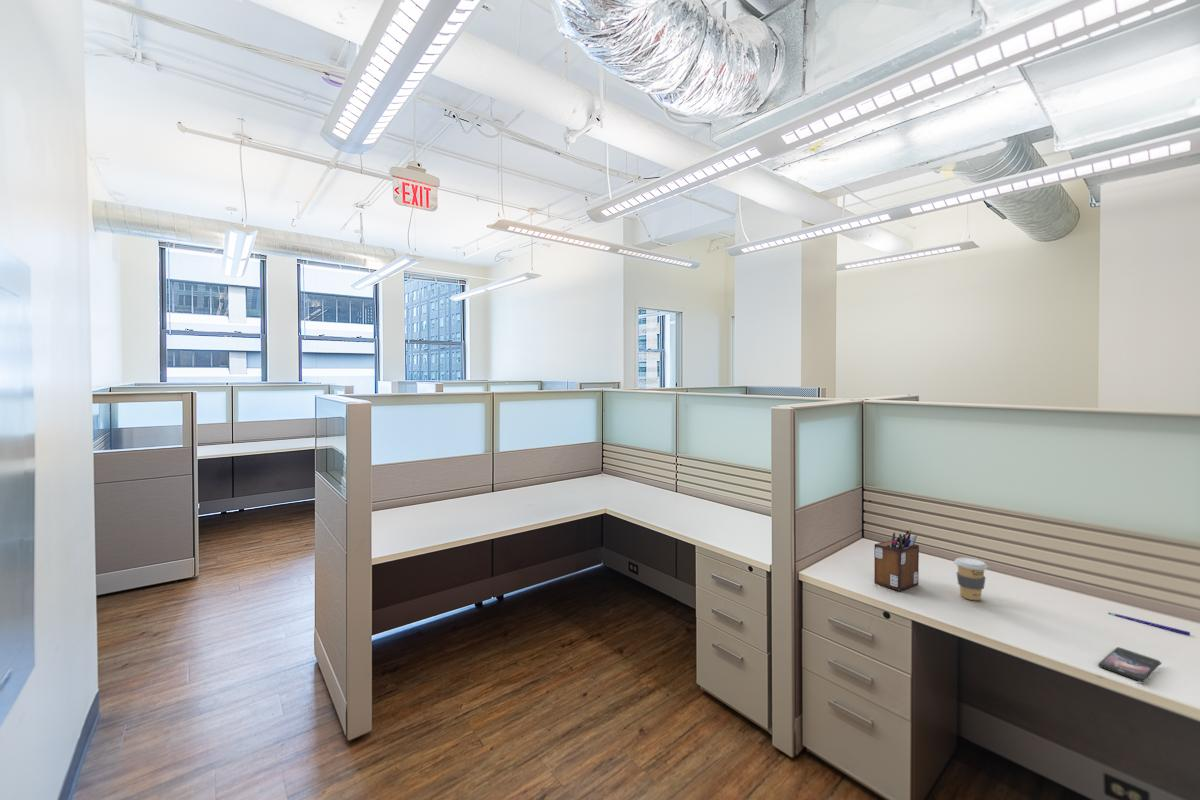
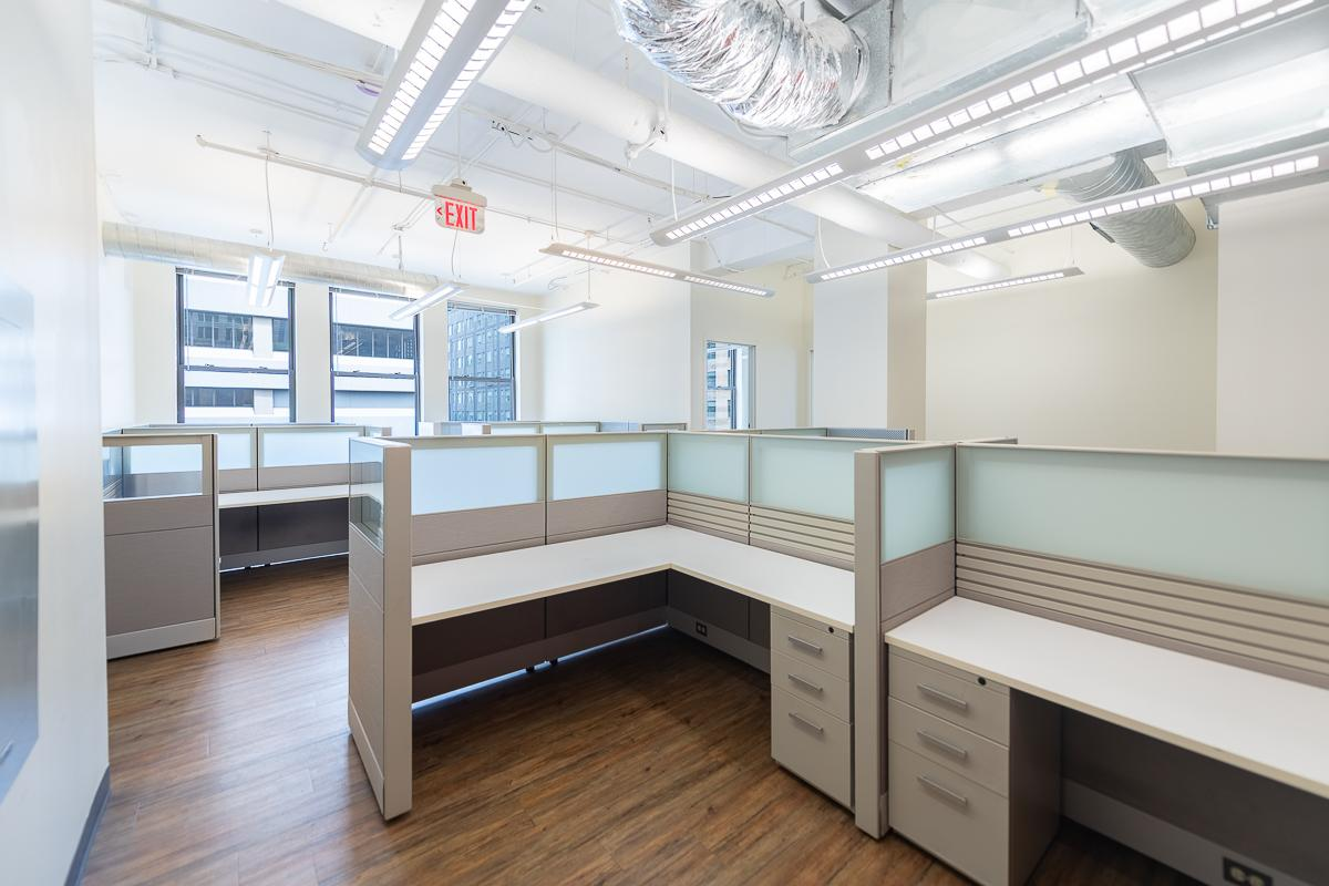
- pen [1107,612,1191,637]
- coffee cup [953,556,989,601]
- smartphone [1097,646,1162,683]
- desk organizer [873,528,920,592]
